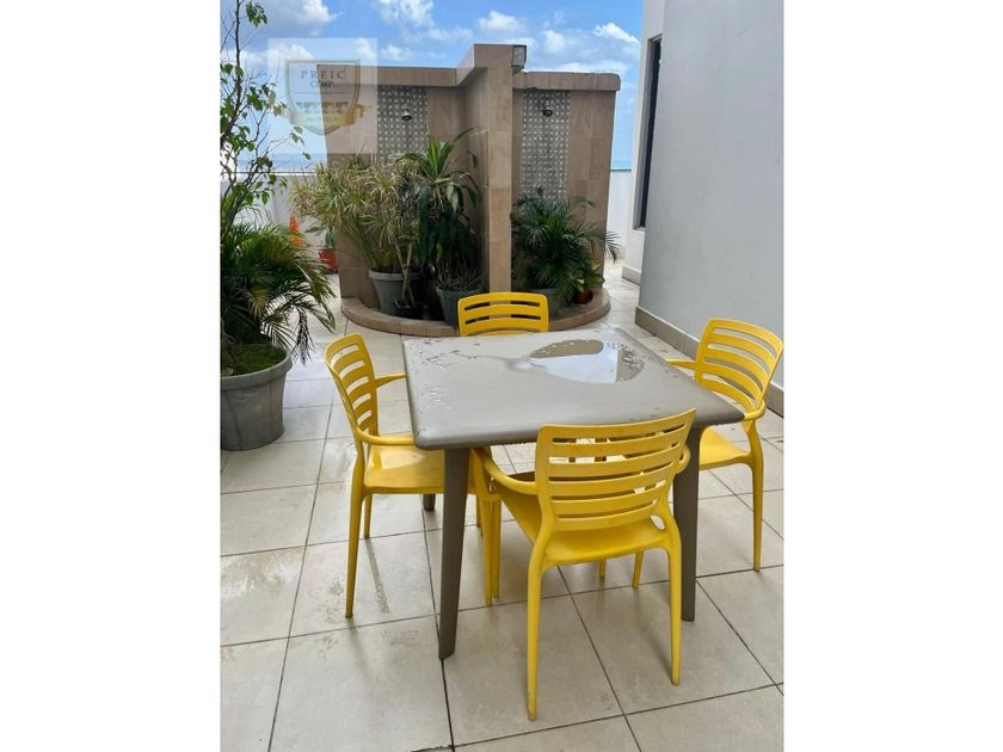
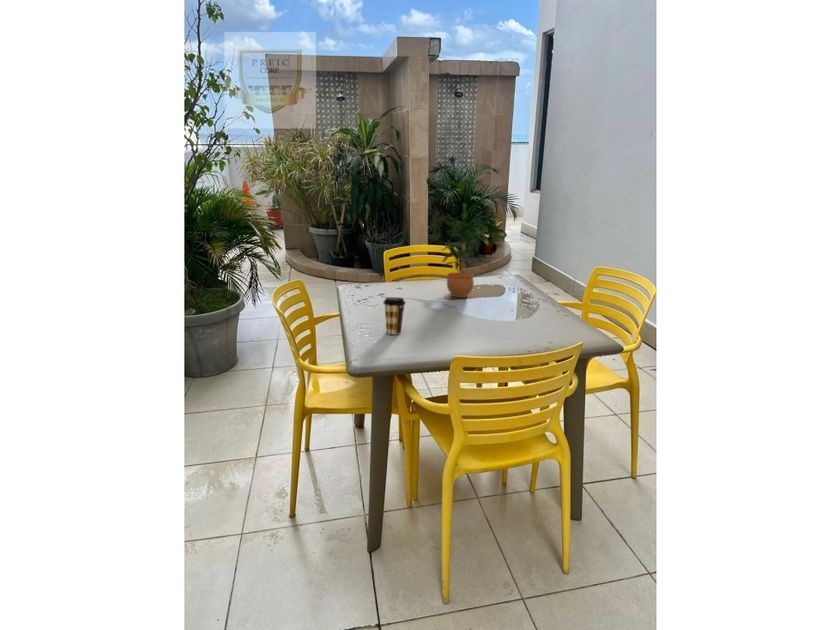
+ coffee cup [382,296,407,335]
+ potted plant [440,202,489,299]
